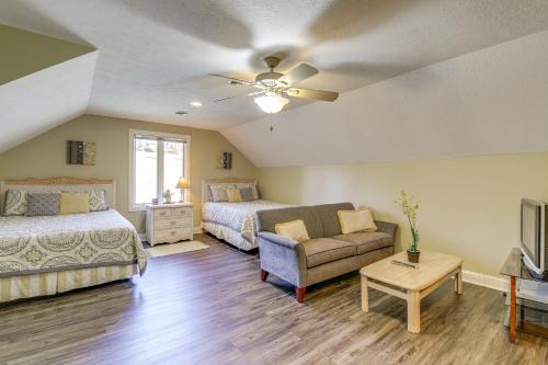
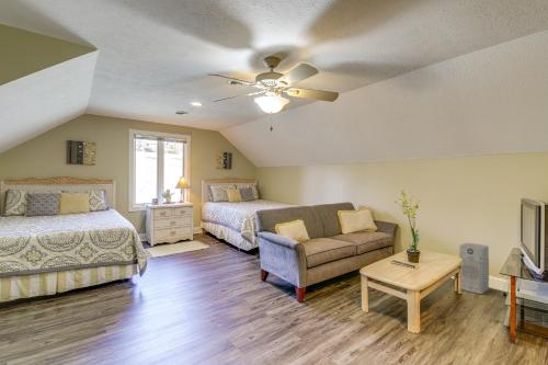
+ air purifier [458,242,490,295]
